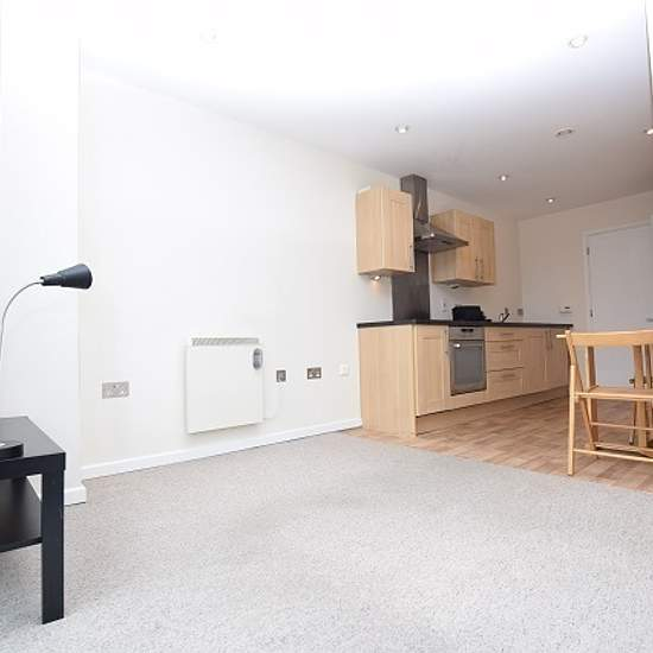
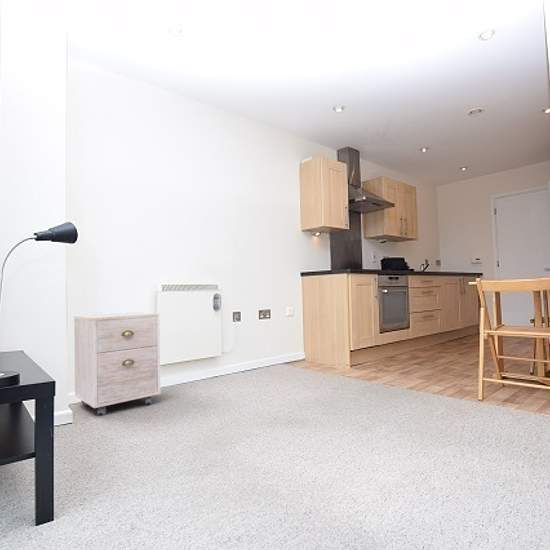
+ cabinet [73,311,161,416]
